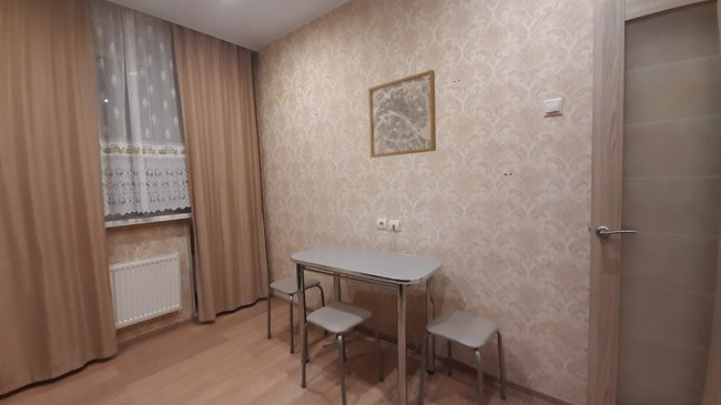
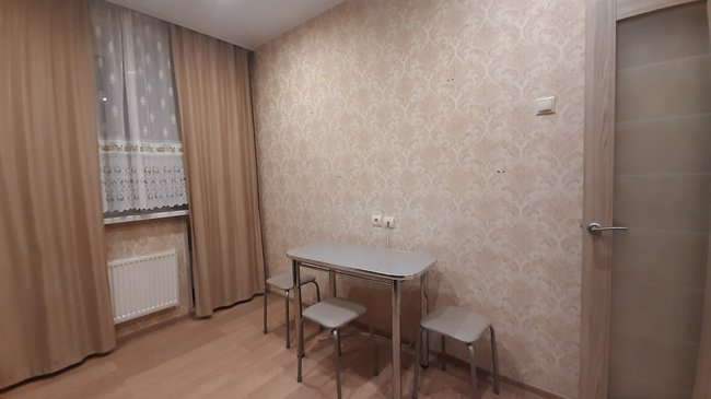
- wall art [367,69,437,159]
